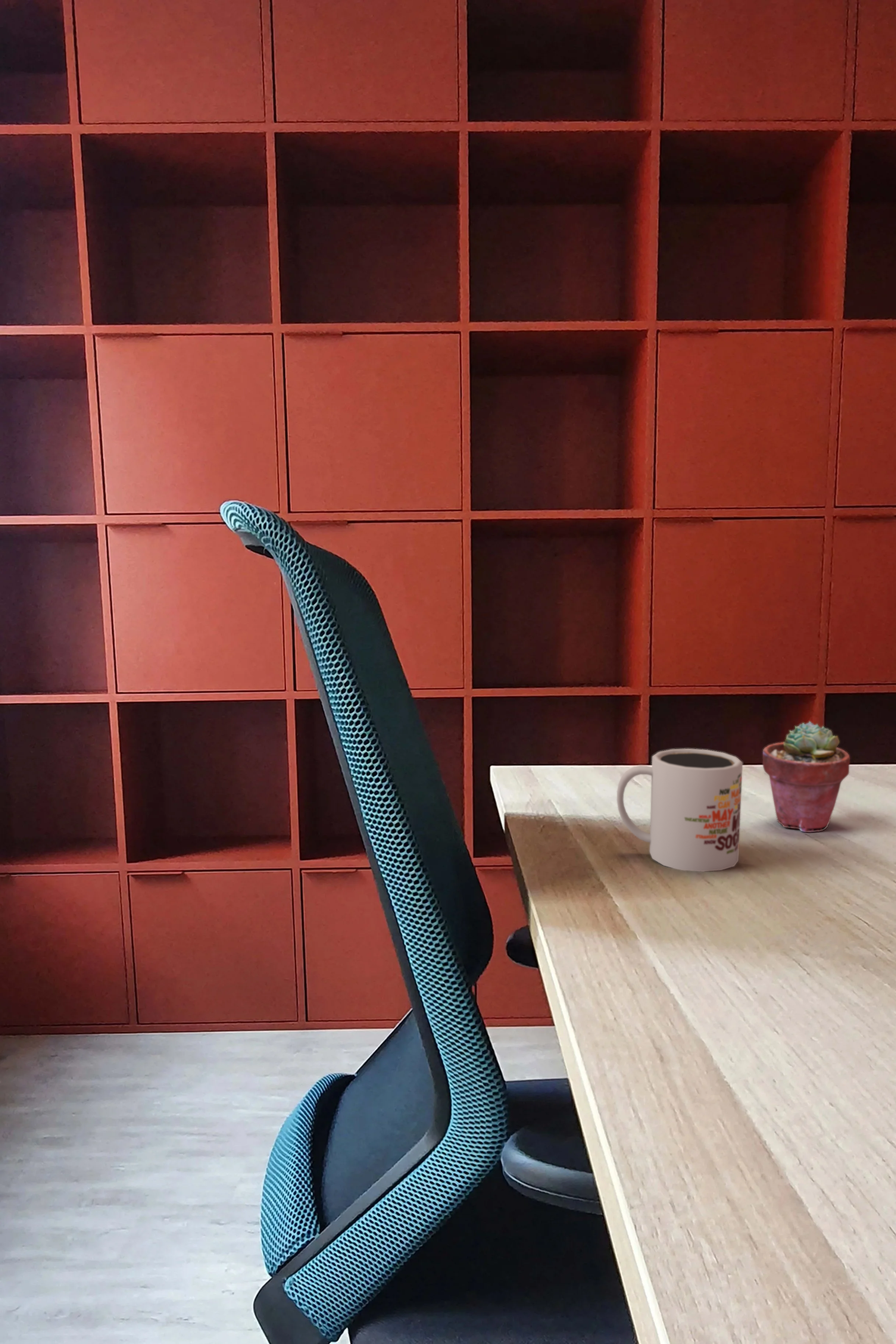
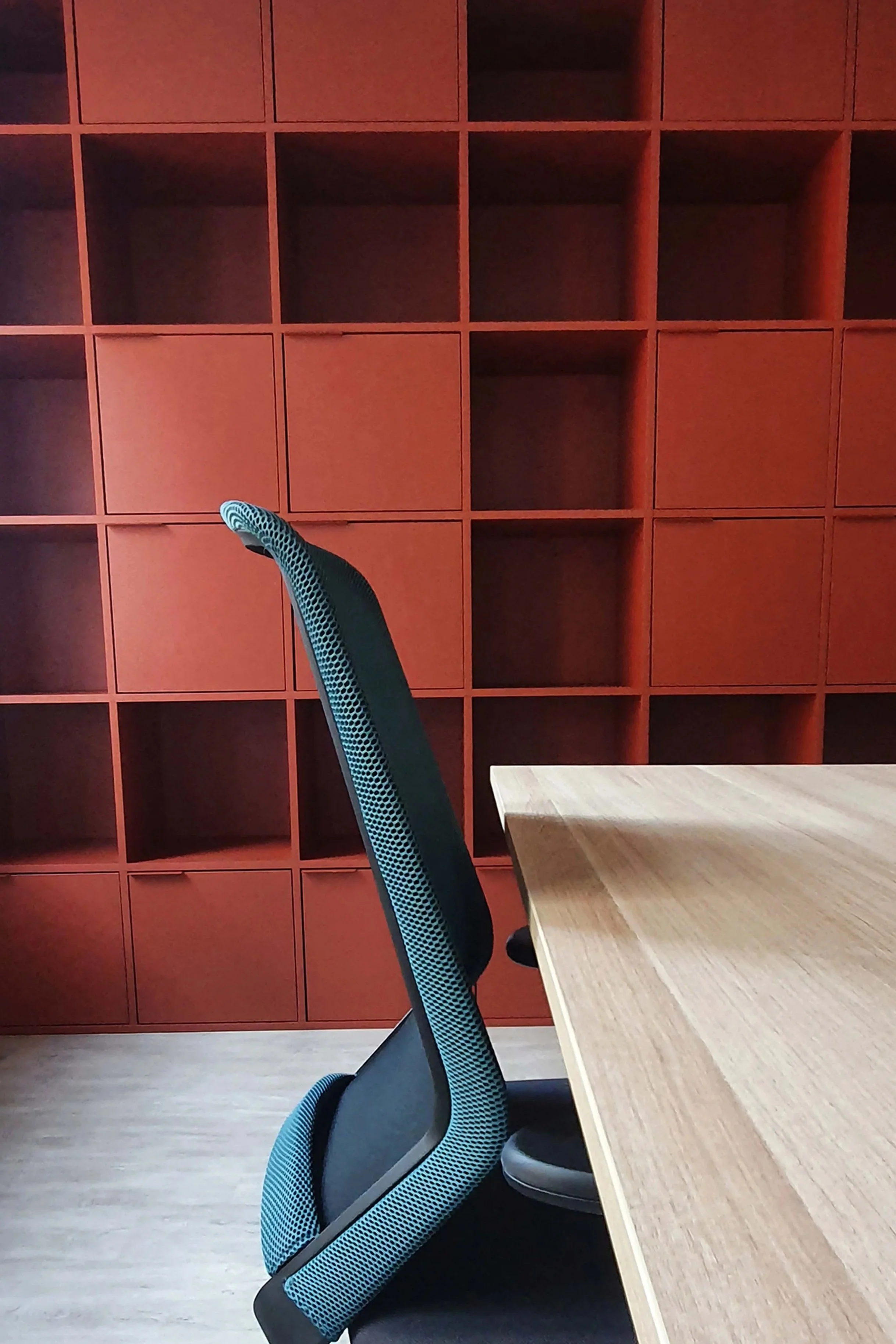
- potted succulent [762,721,850,833]
- mug [616,748,743,872]
